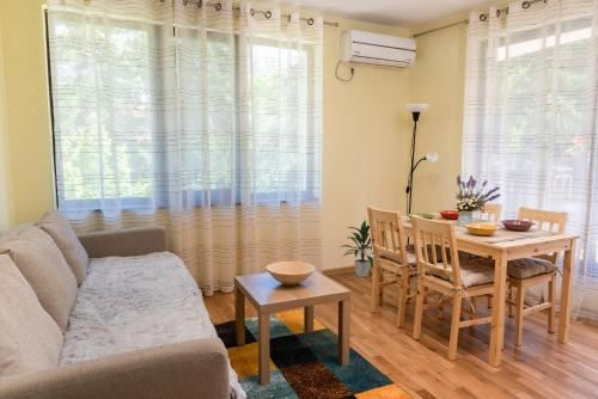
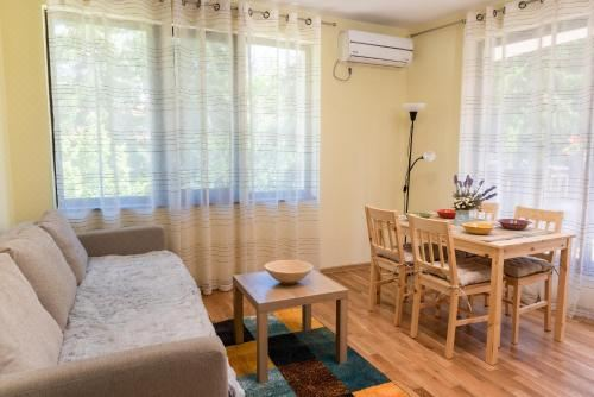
- indoor plant [338,219,374,278]
